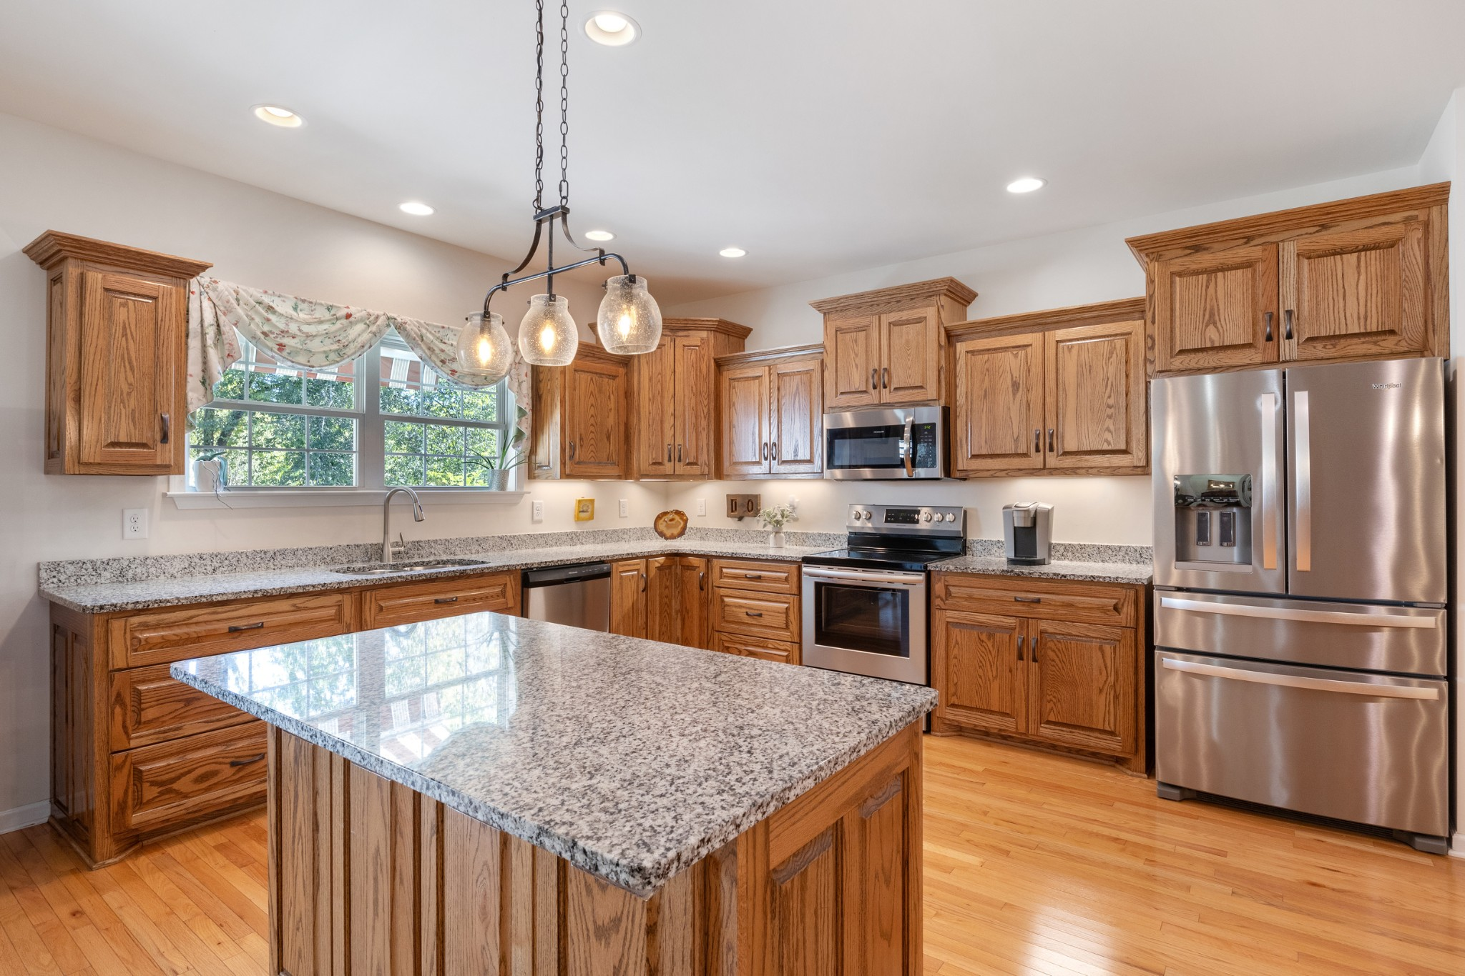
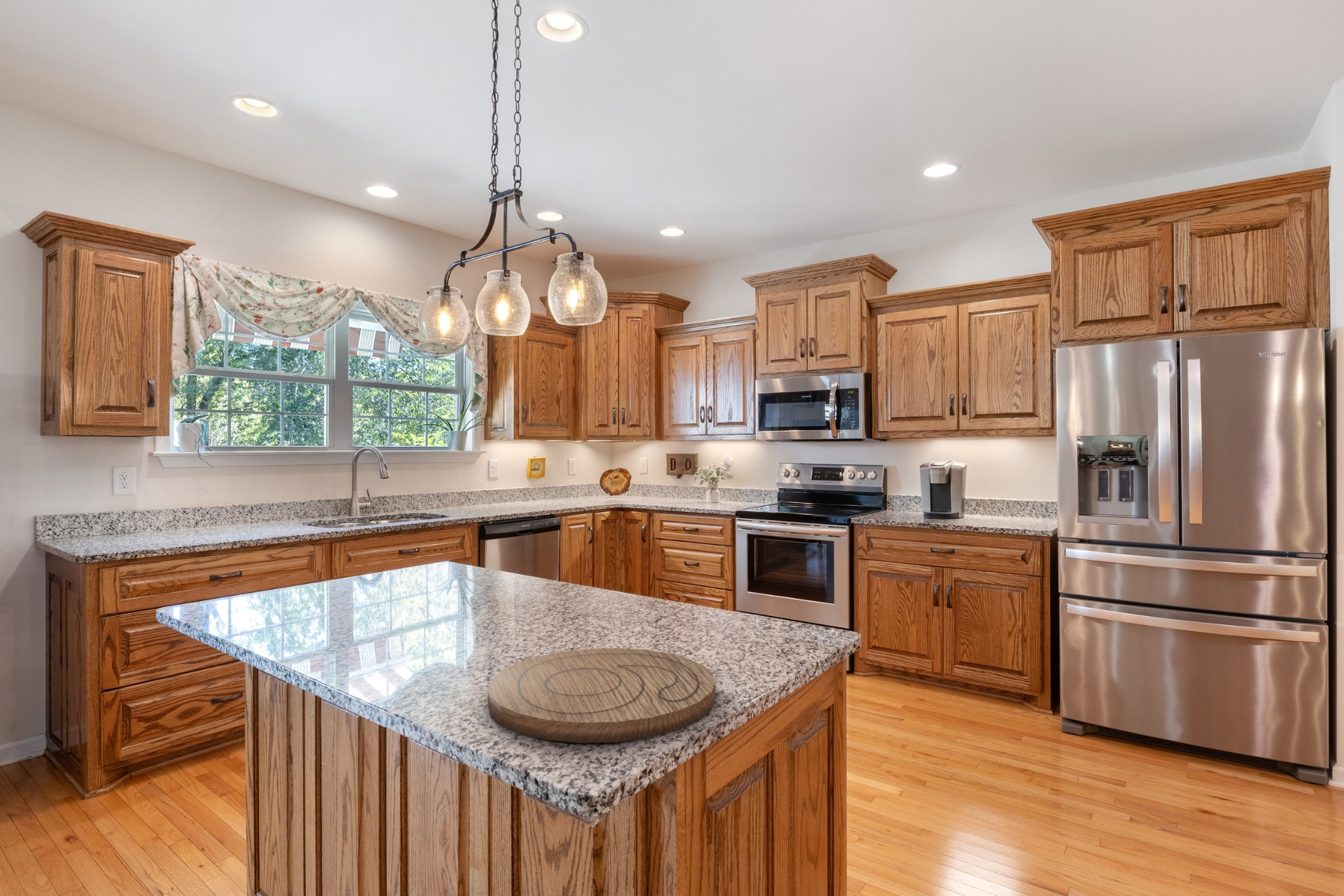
+ cutting board [488,647,716,744]
